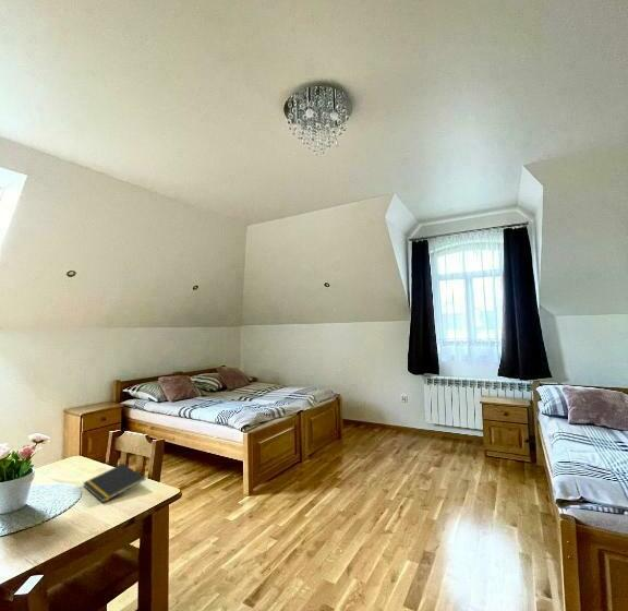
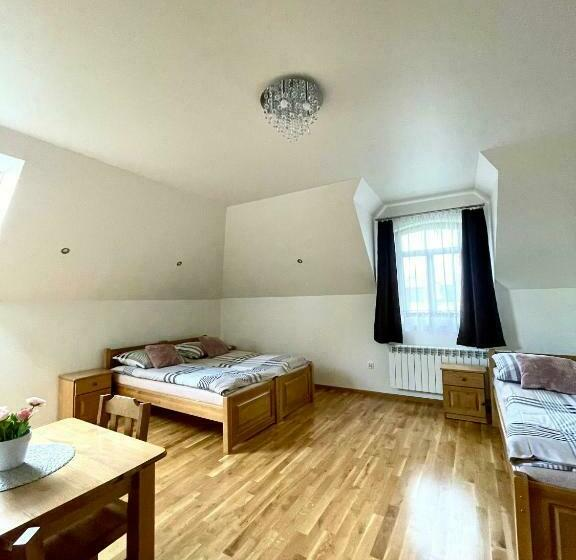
- notepad [82,463,147,504]
